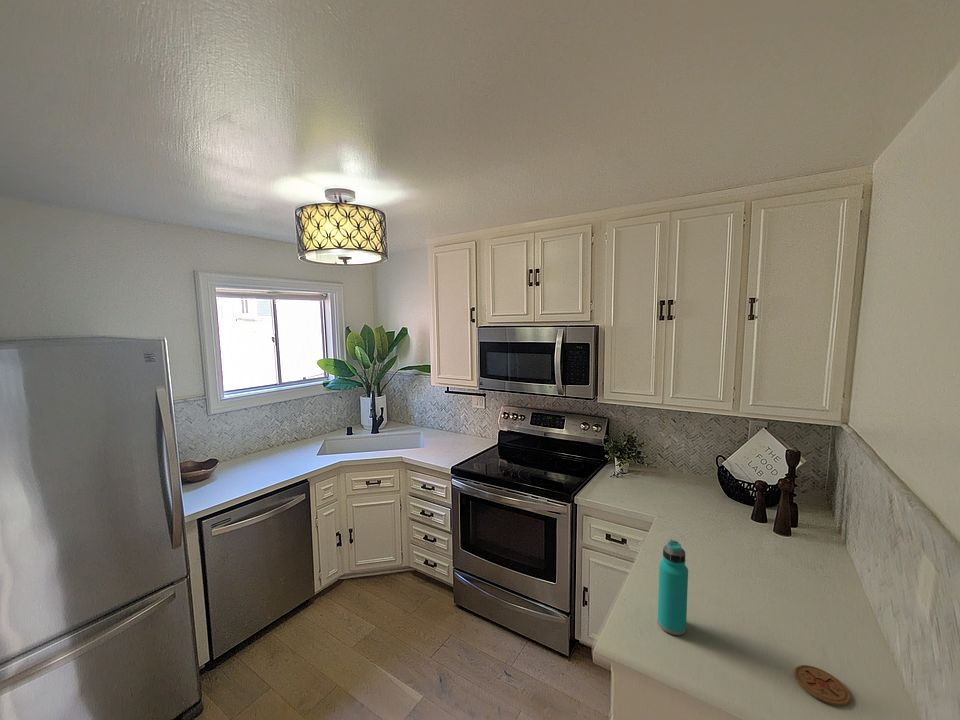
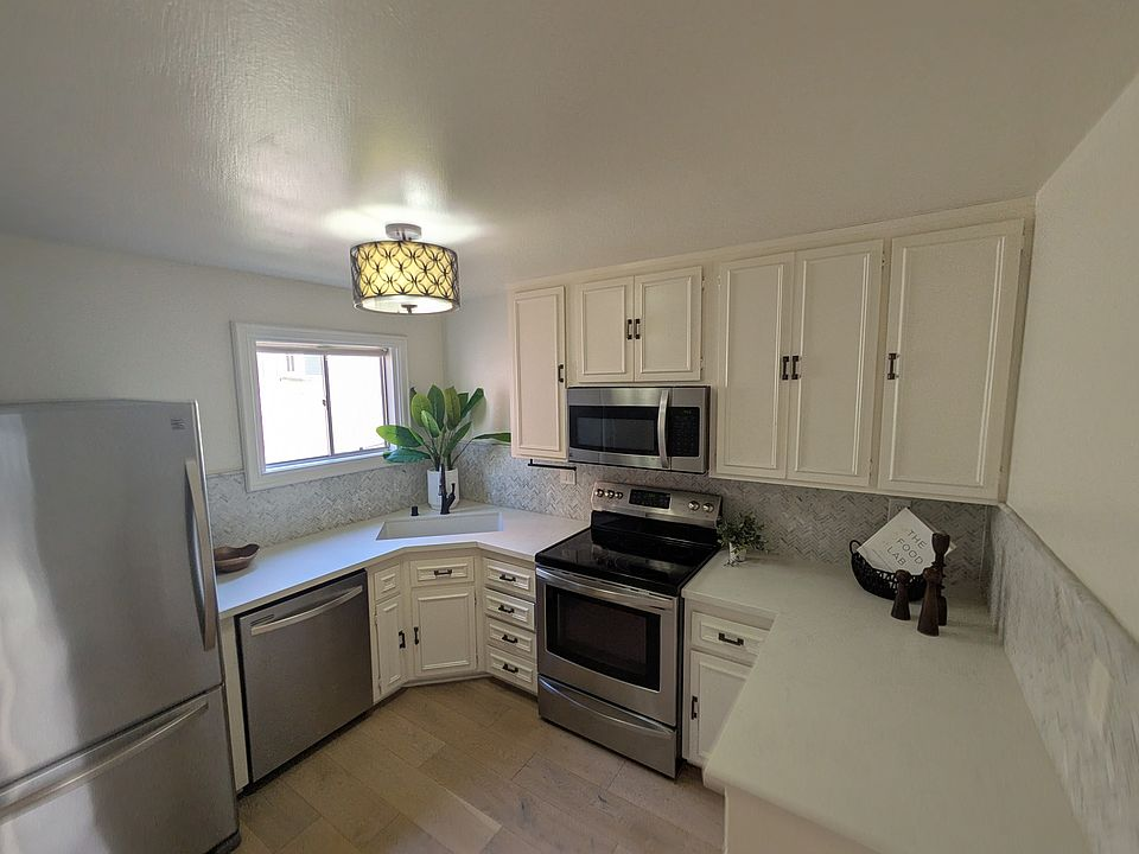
- water bottle [657,539,689,636]
- coaster [794,664,852,707]
